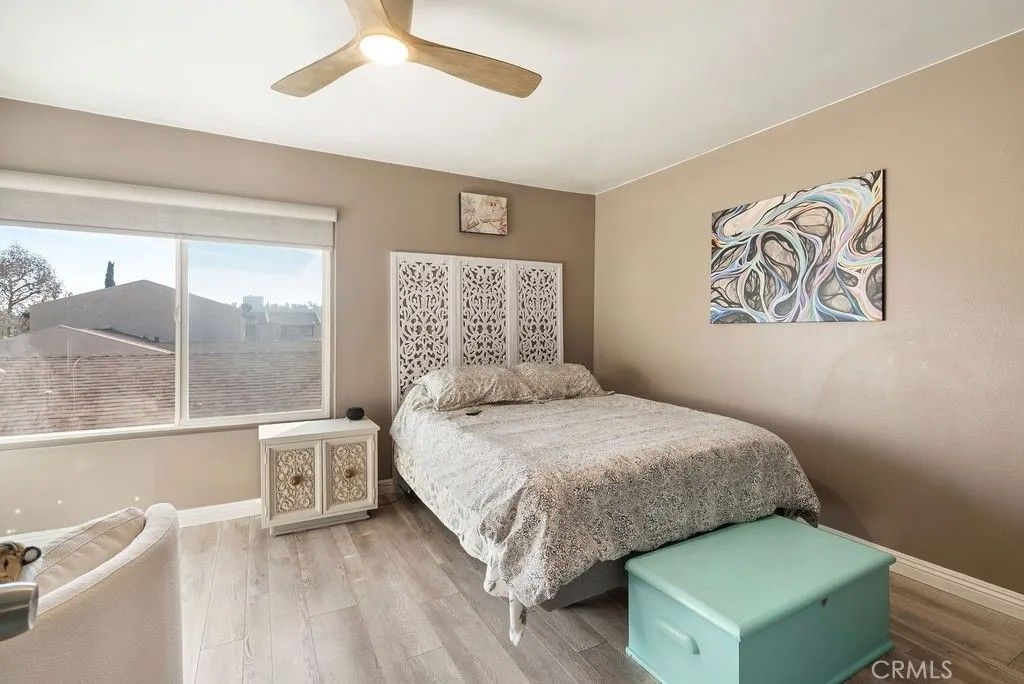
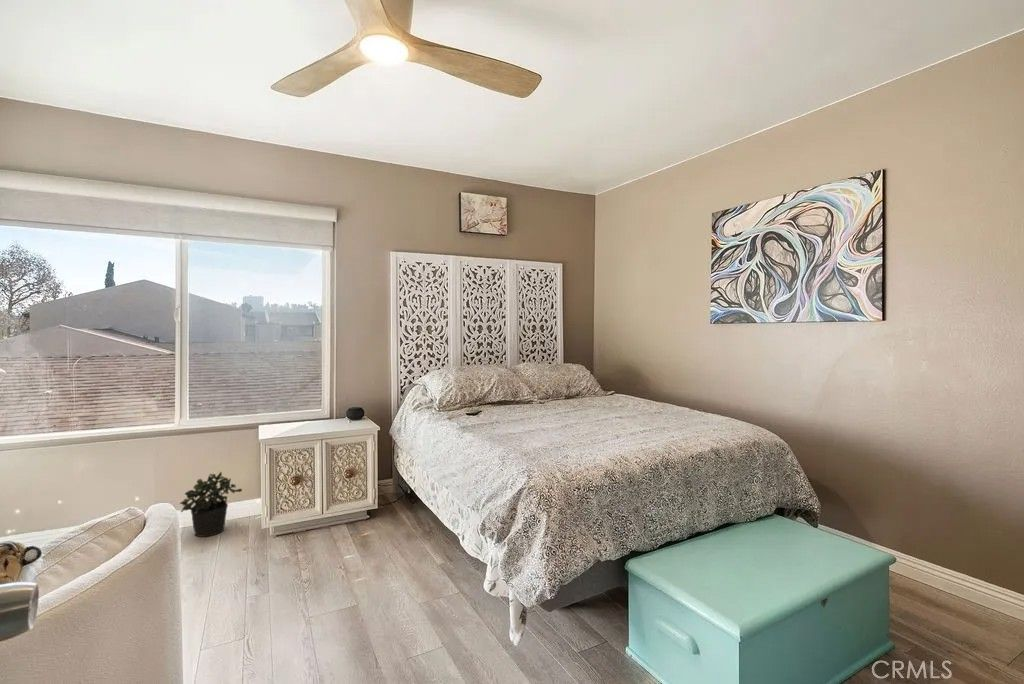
+ potted plant [179,471,243,538]
